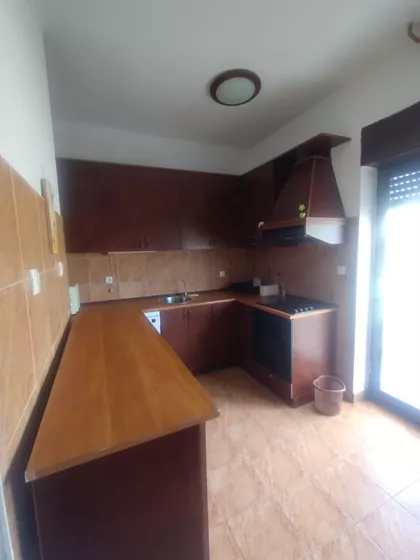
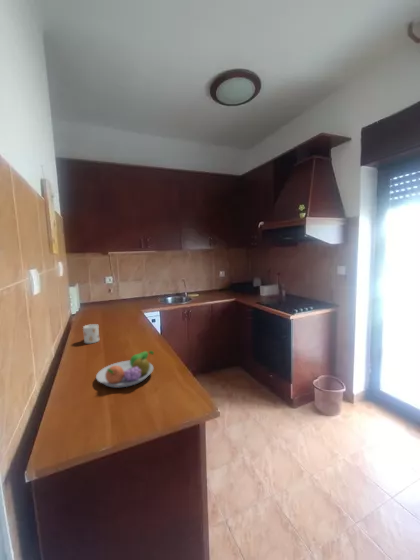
+ fruit bowl [95,350,155,389]
+ mug [82,323,100,344]
